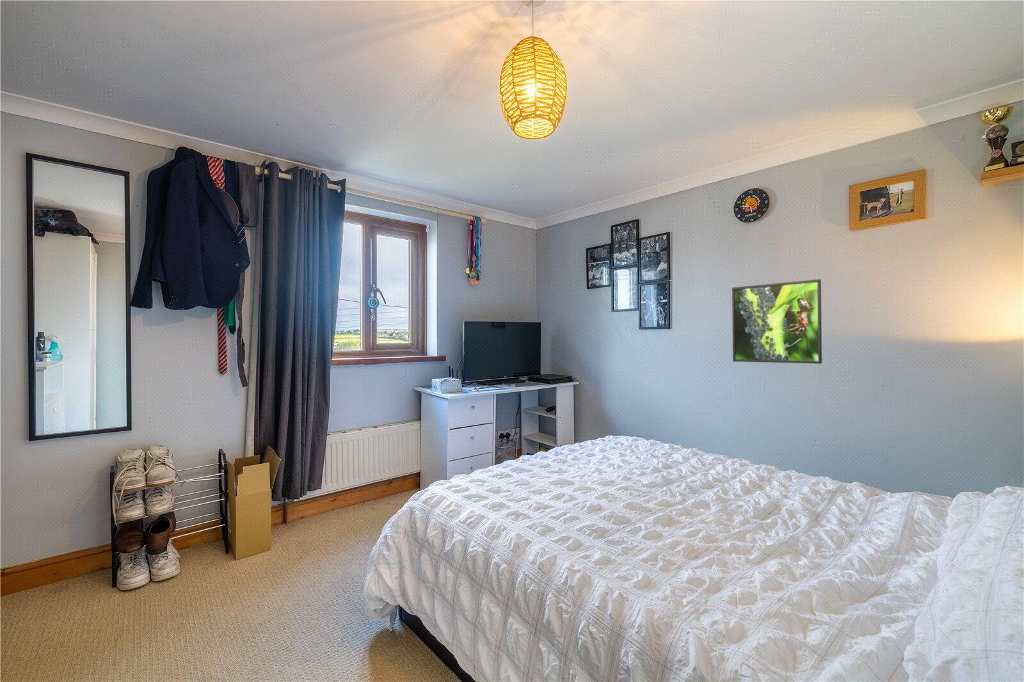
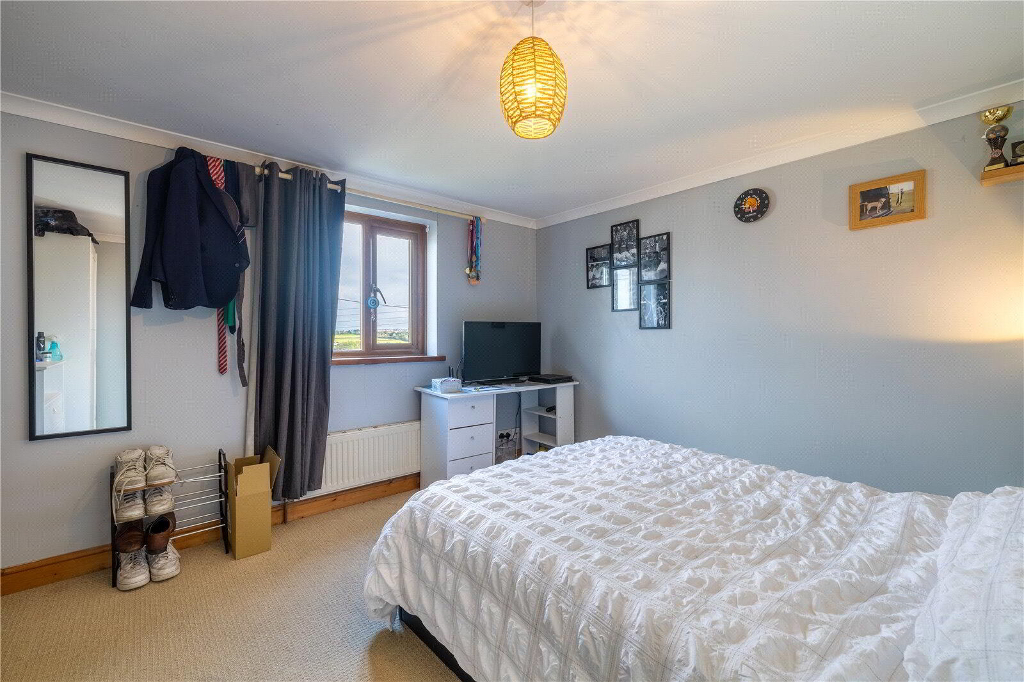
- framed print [731,278,823,365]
